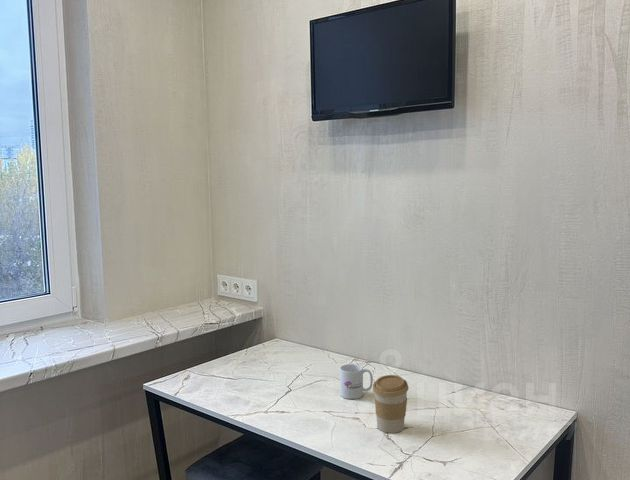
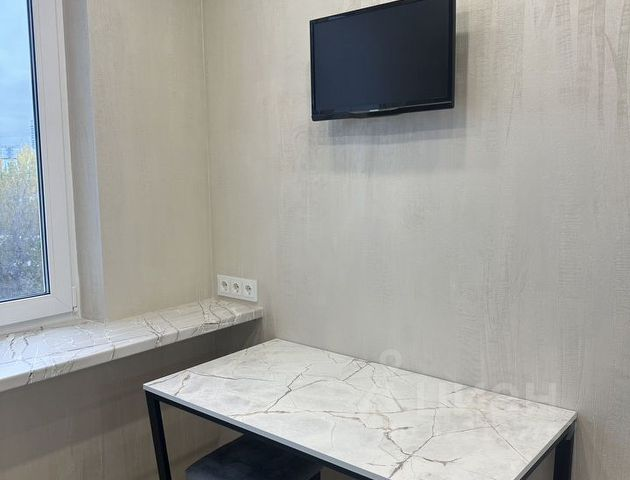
- coffee cup [372,374,409,434]
- mug [339,363,374,400]
